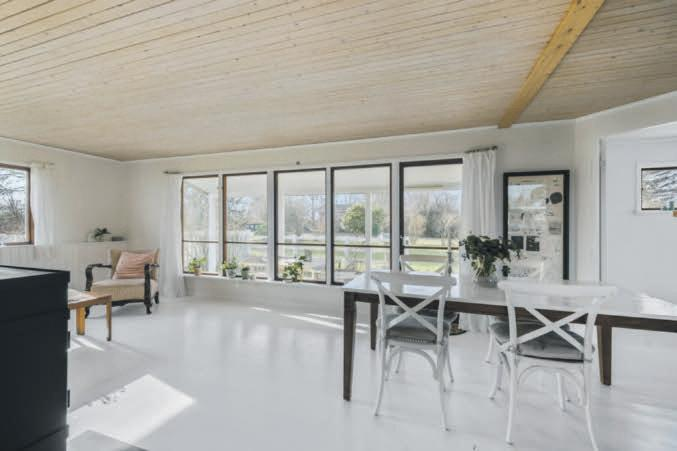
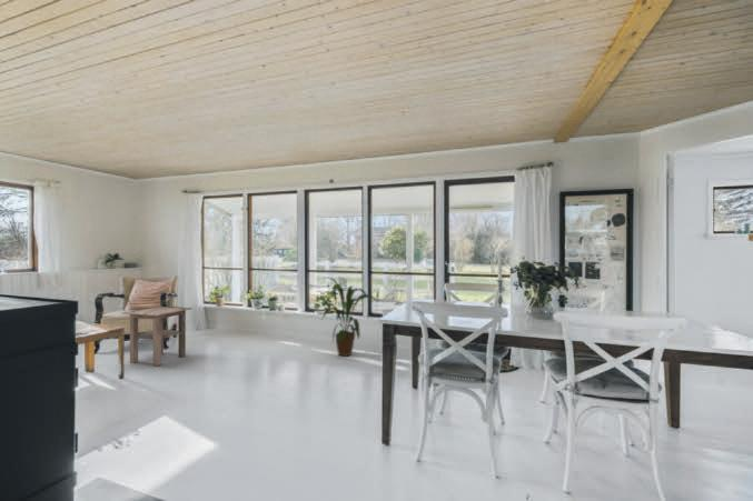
+ side table [122,305,192,367]
+ house plant [320,275,380,358]
